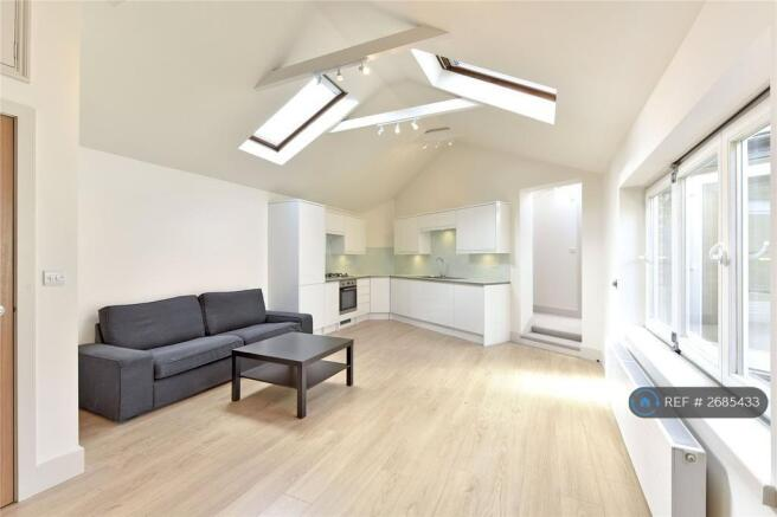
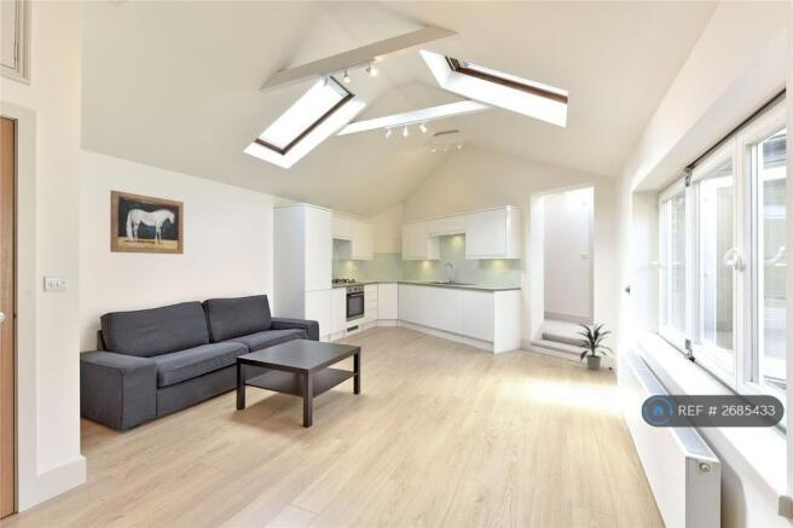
+ indoor plant [575,323,615,372]
+ wall art [109,190,185,255]
